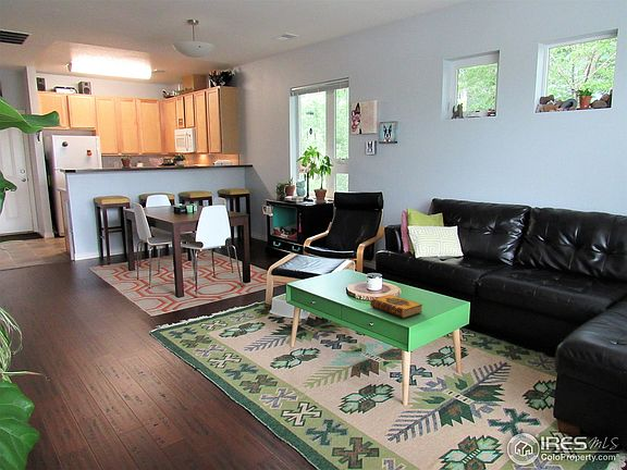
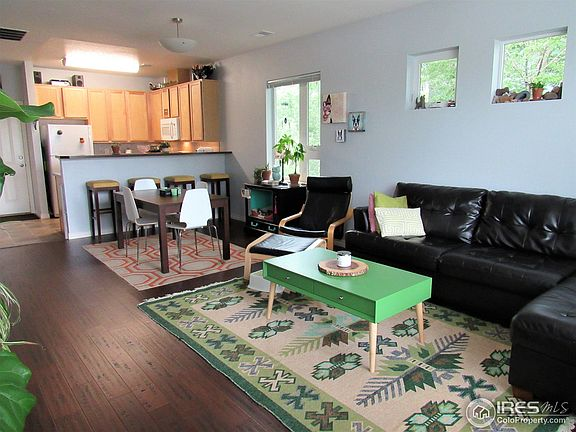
- hardback book [369,294,423,319]
